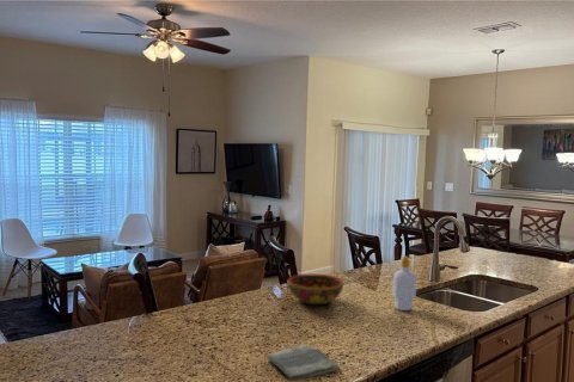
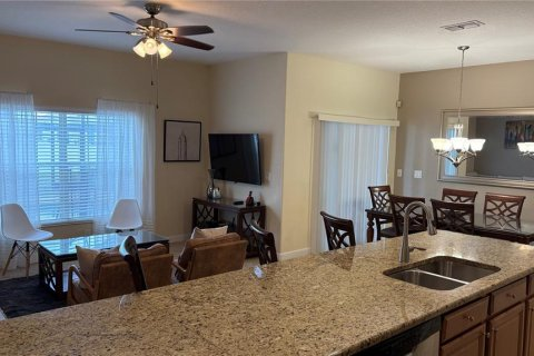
- soap bottle [391,255,417,312]
- bowl [287,273,344,306]
- dish towel [265,343,341,381]
